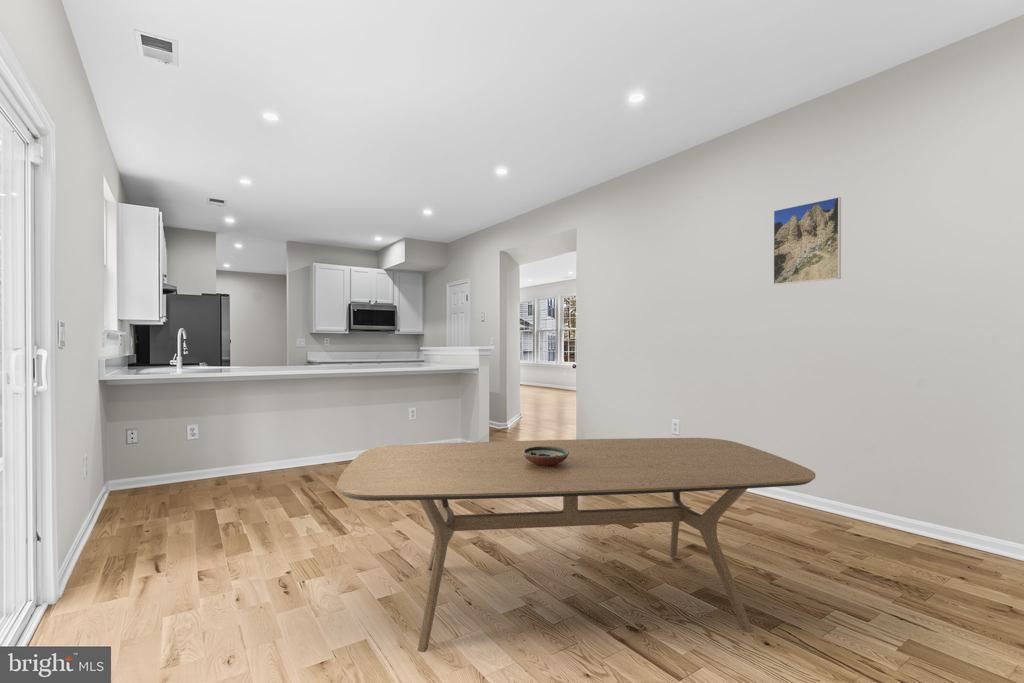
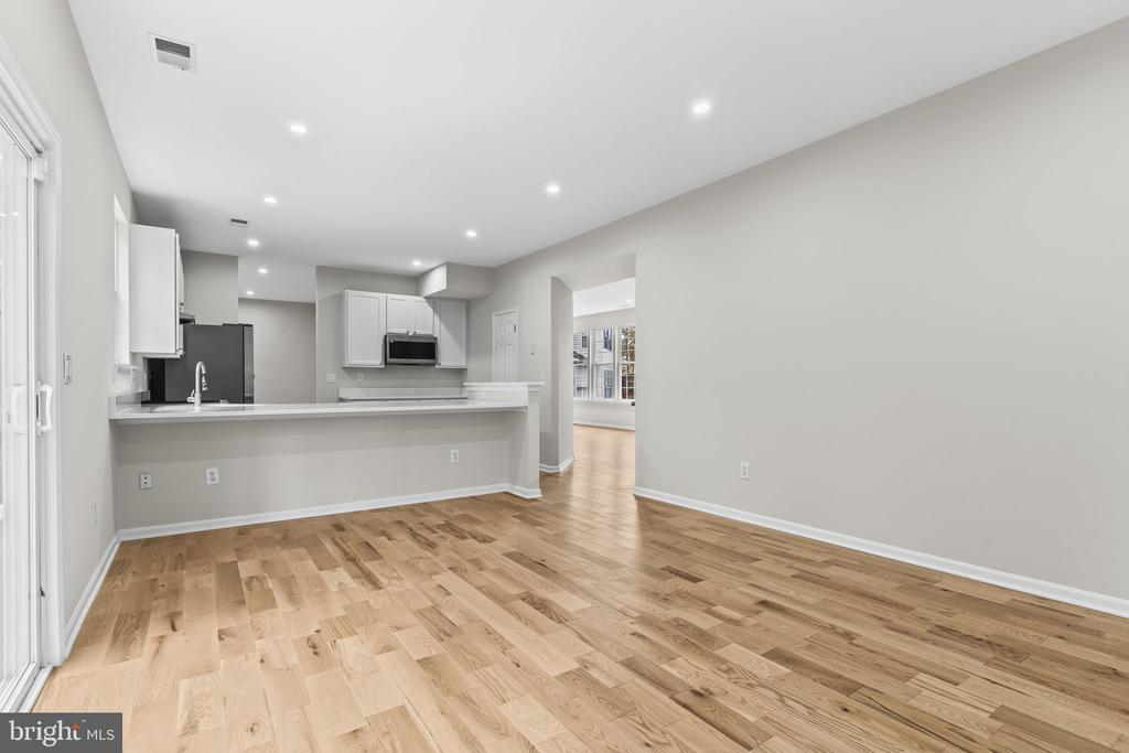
- decorative bowl [523,446,569,466]
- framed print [772,196,842,285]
- dining table [336,437,817,653]
